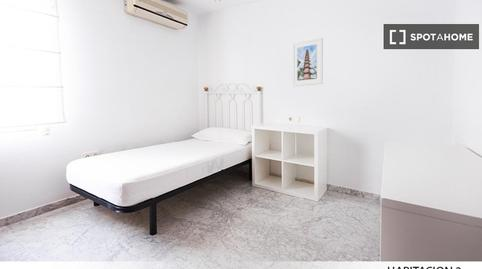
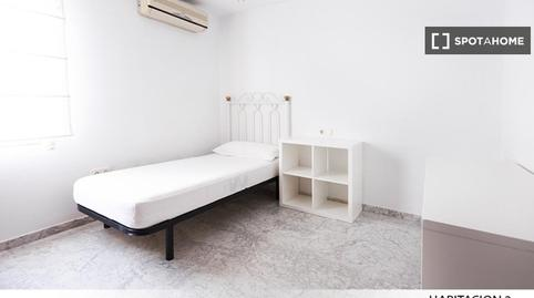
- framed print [291,37,324,87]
